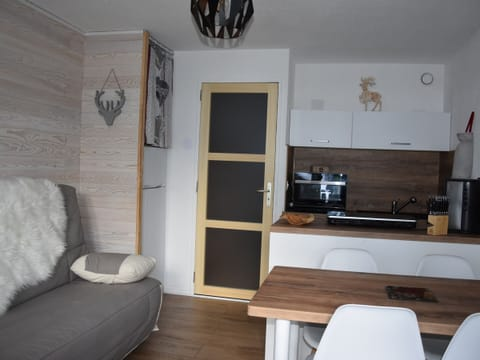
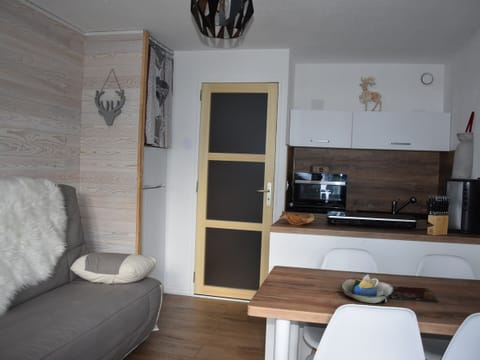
+ decorative bowl [340,273,395,304]
